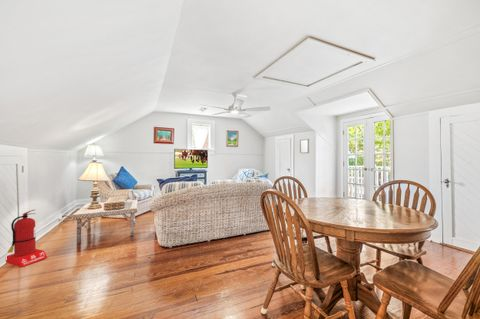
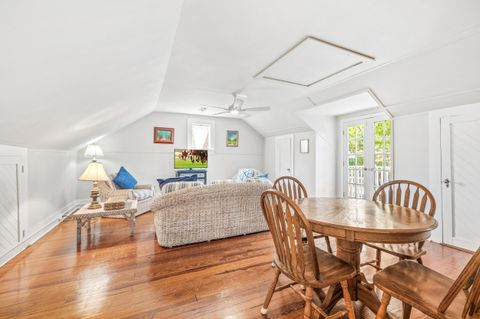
- fire extinguisher [5,209,48,268]
